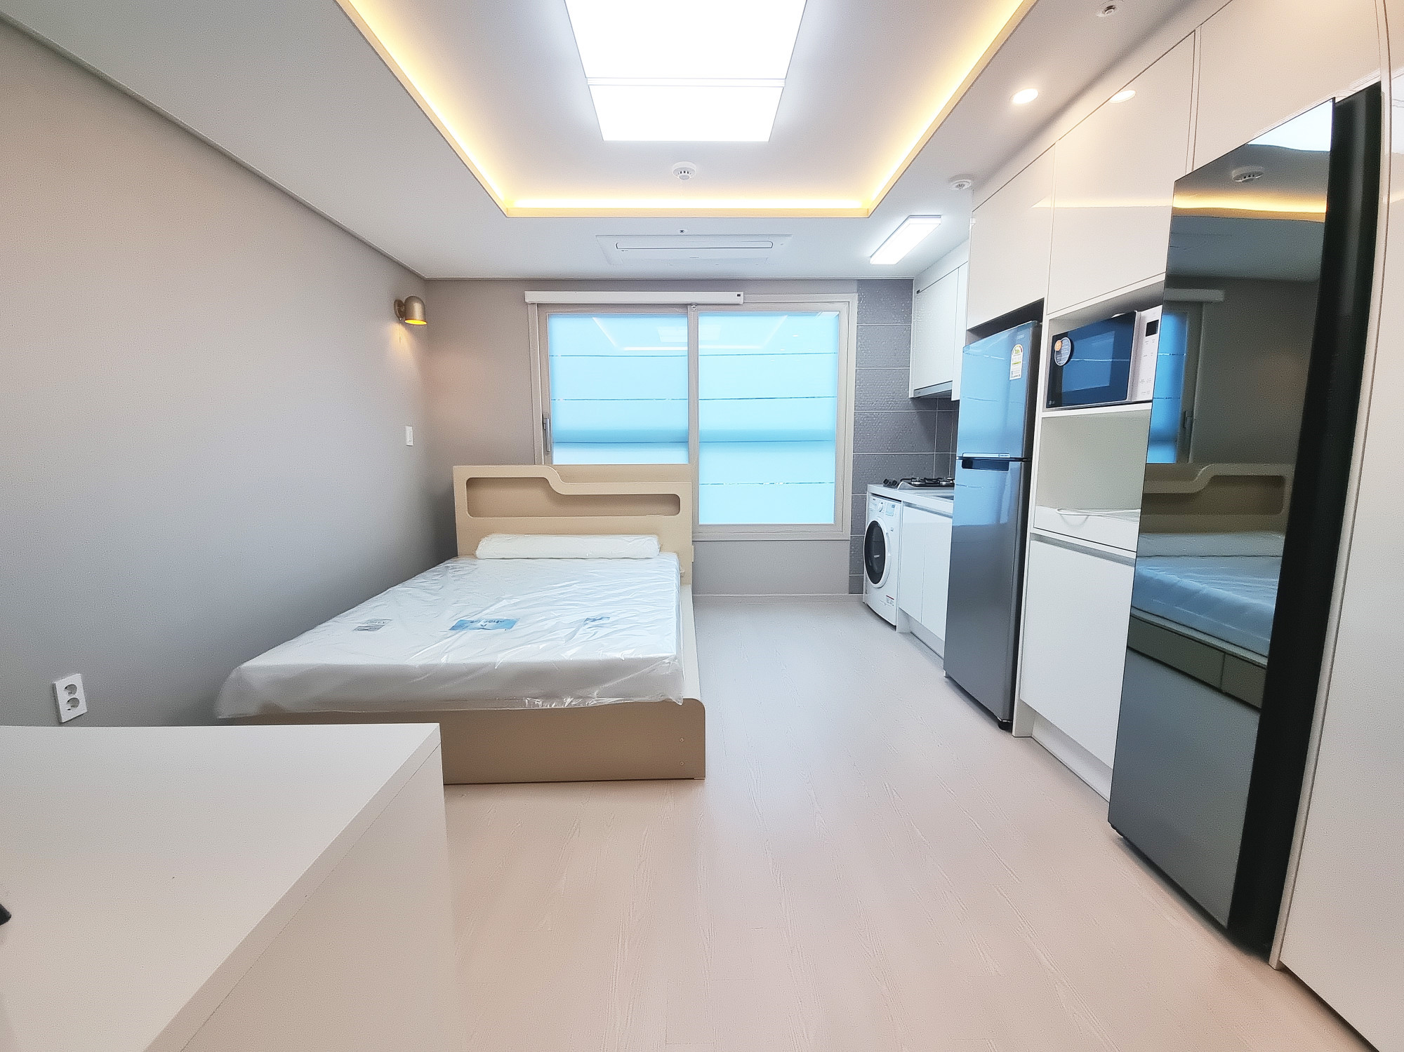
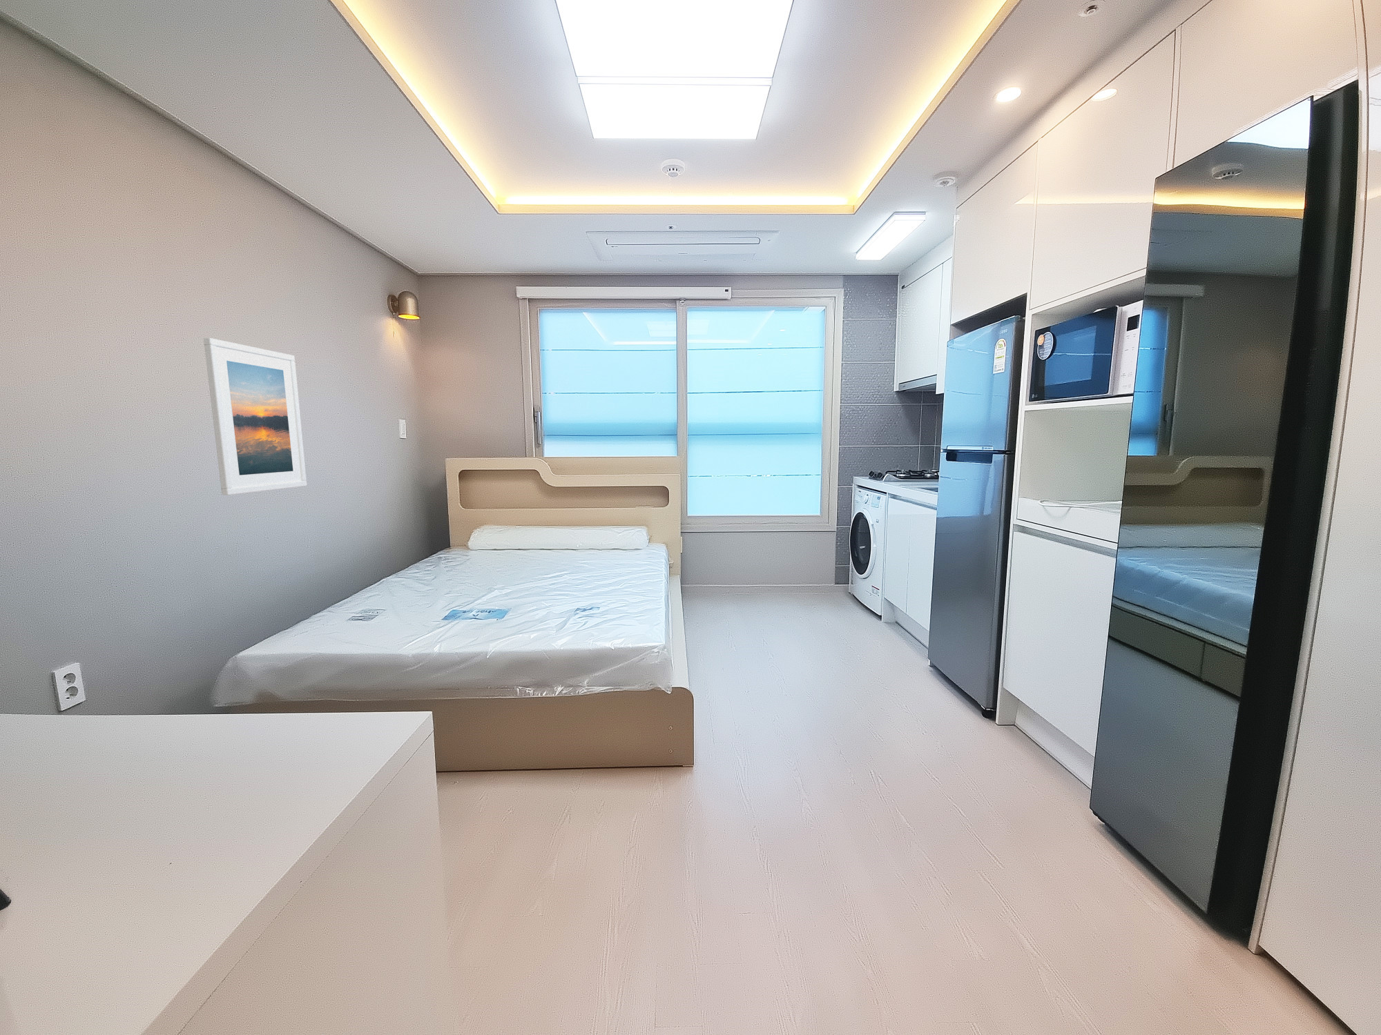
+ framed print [203,337,308,496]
